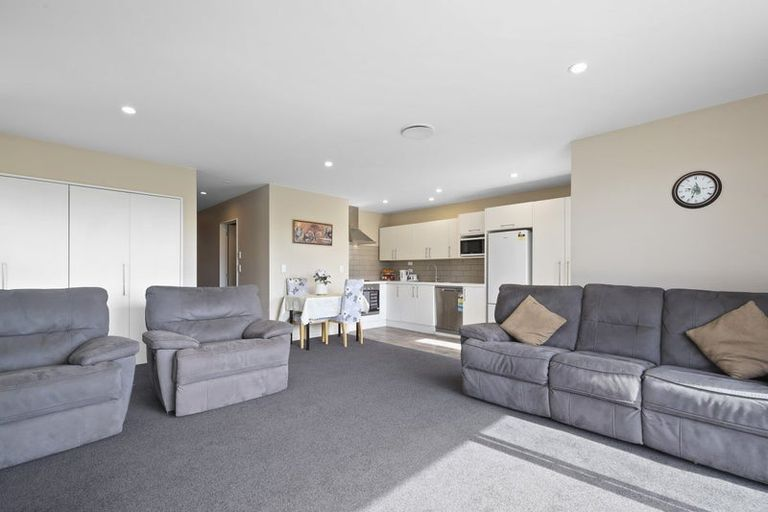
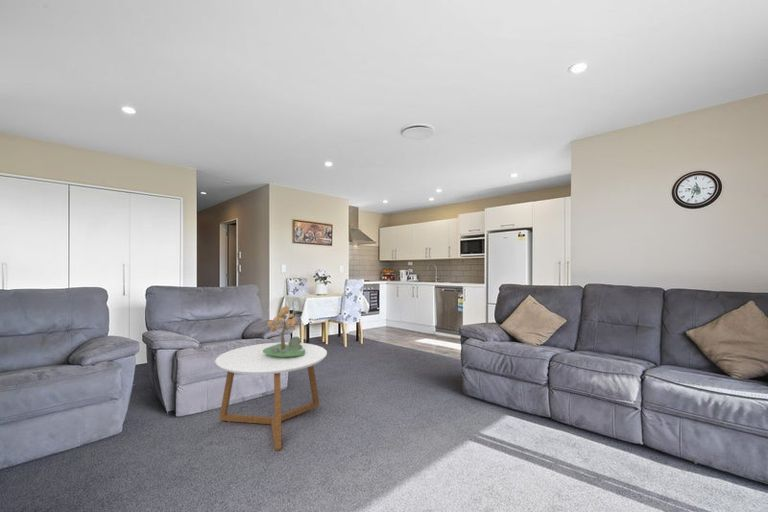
+ coffee table [214,341,328,452]
+ small tree [263,305,305,357]
